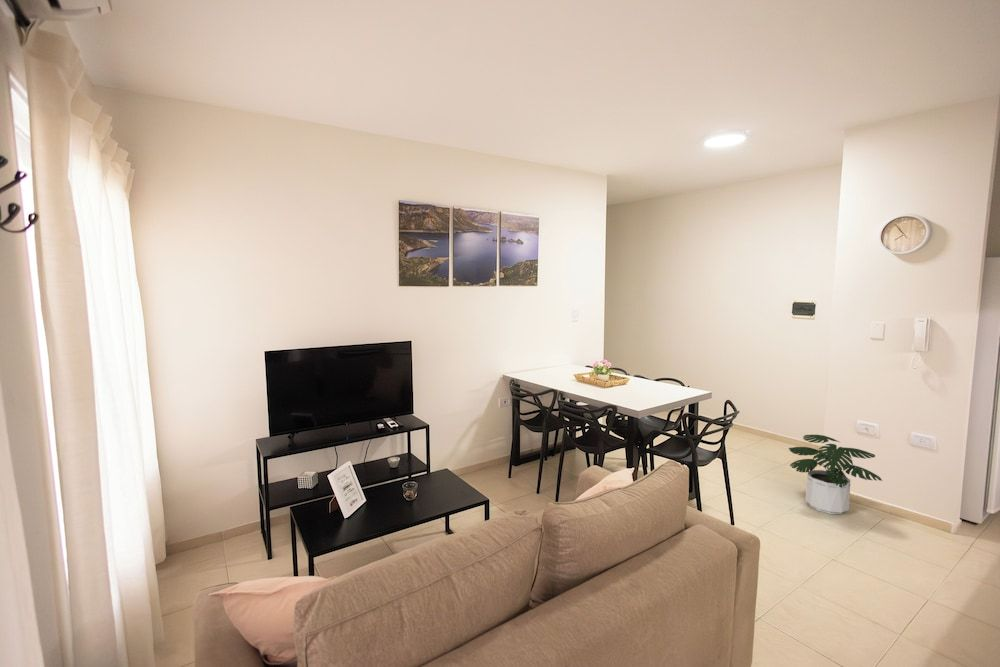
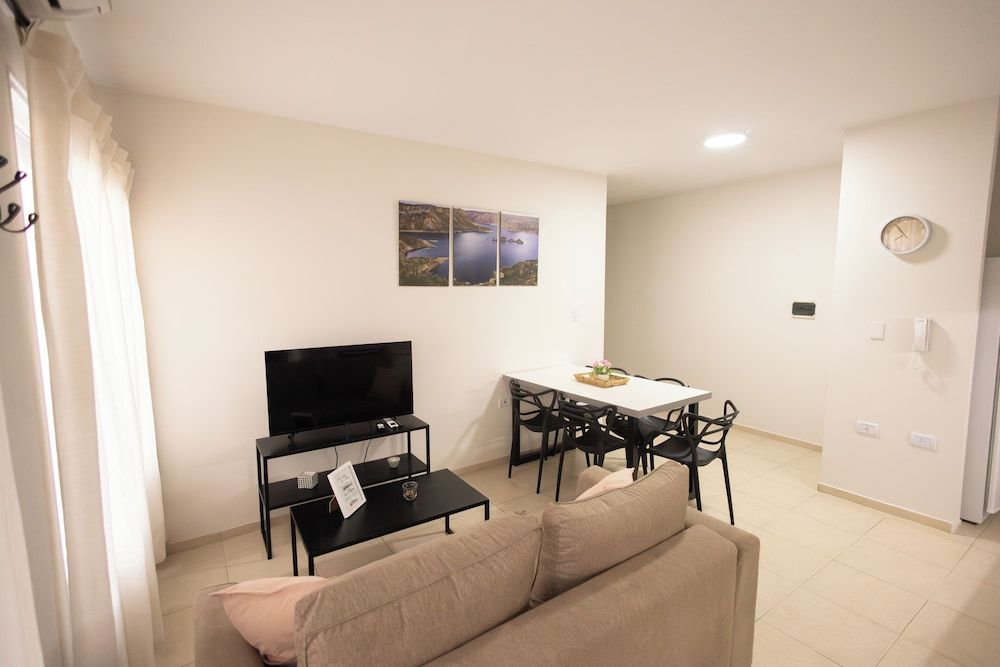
- potted plant [788,434,883,515]
